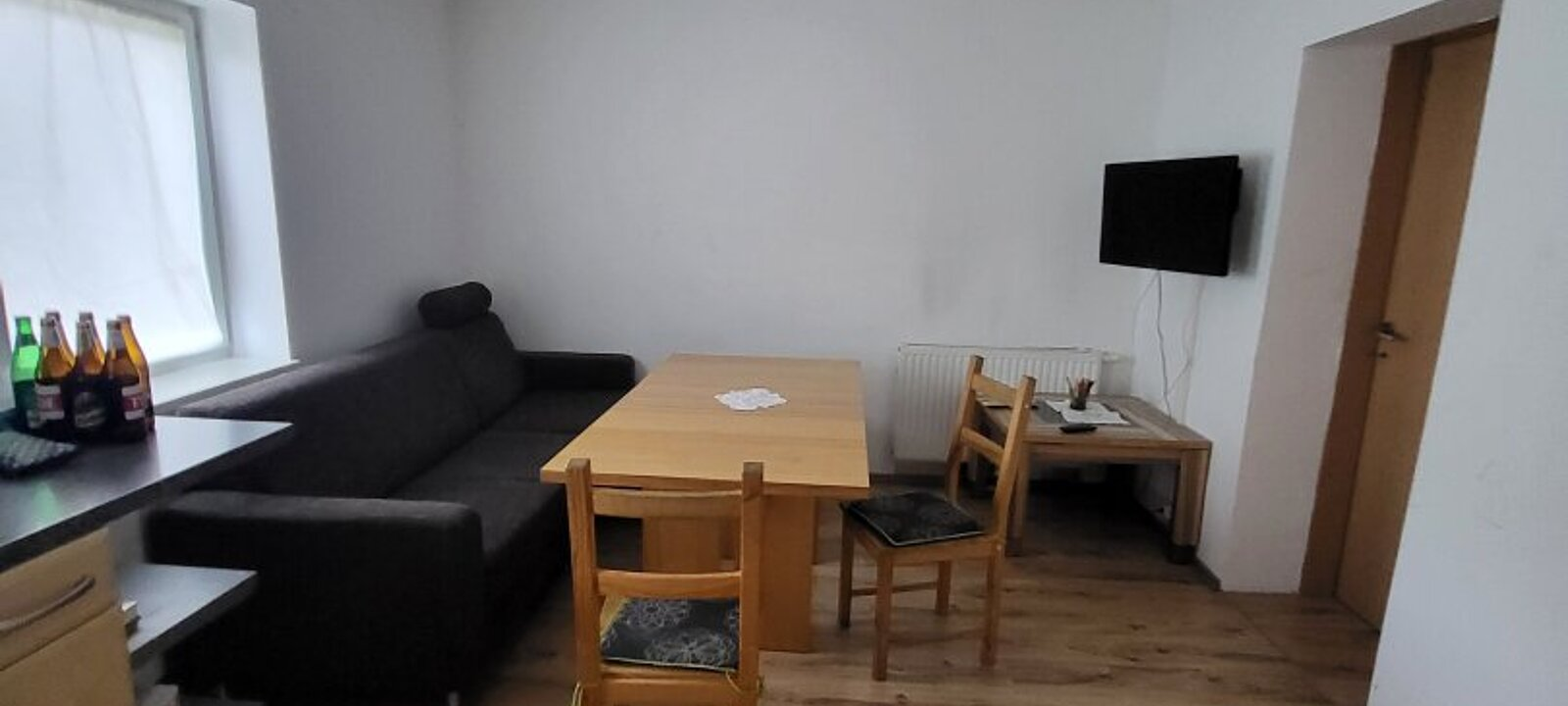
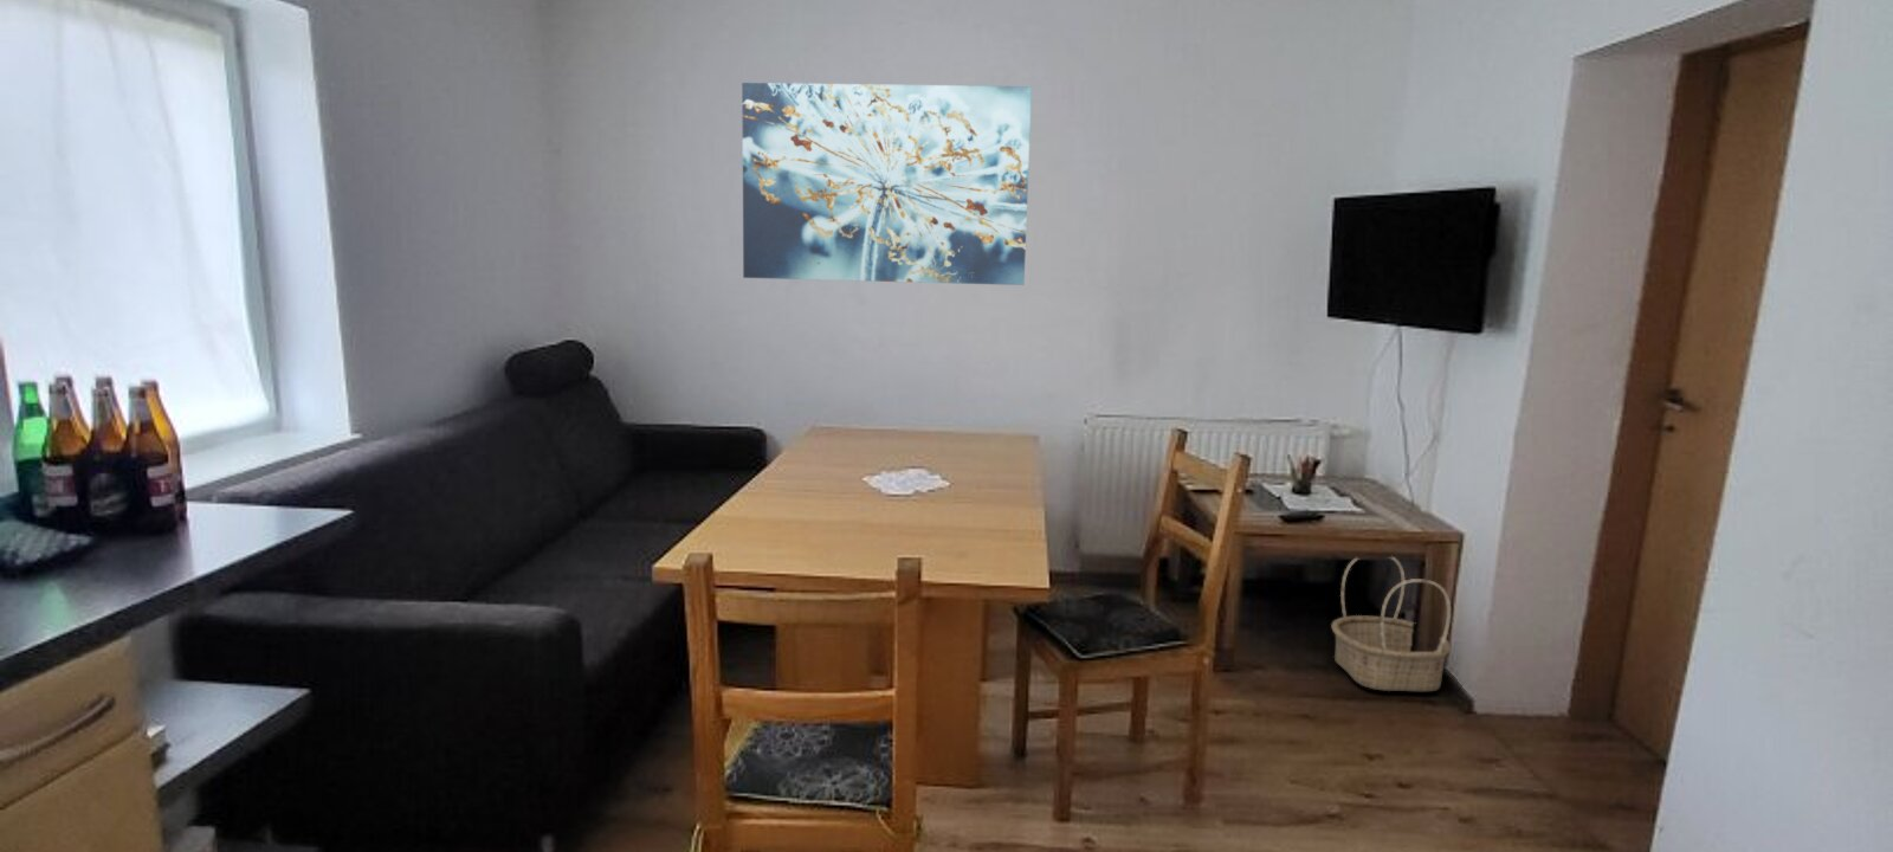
+ wall art [740,82,1033,286]
+ basket [1330,556,1452,693]
